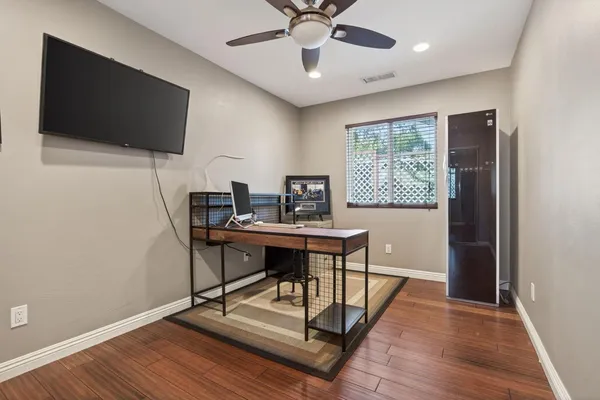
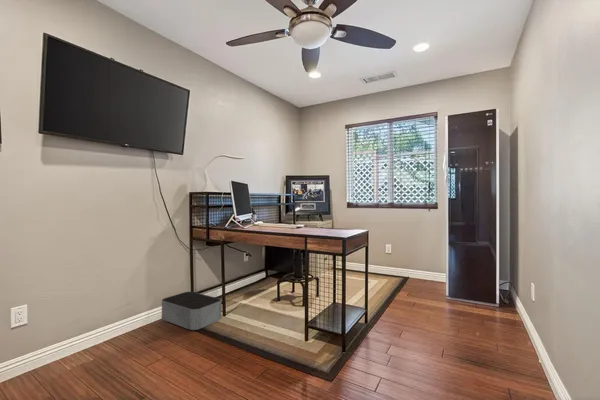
+ storage bin [161,291,222,331]
